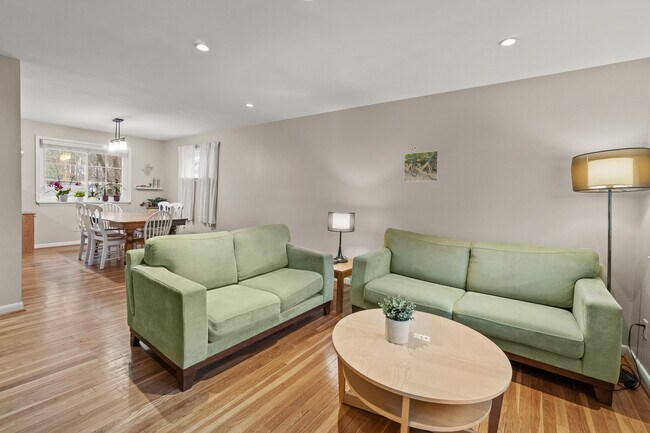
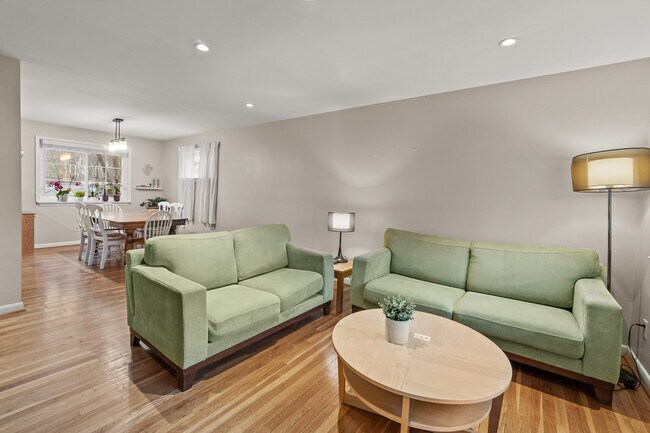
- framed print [403,150,440,183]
